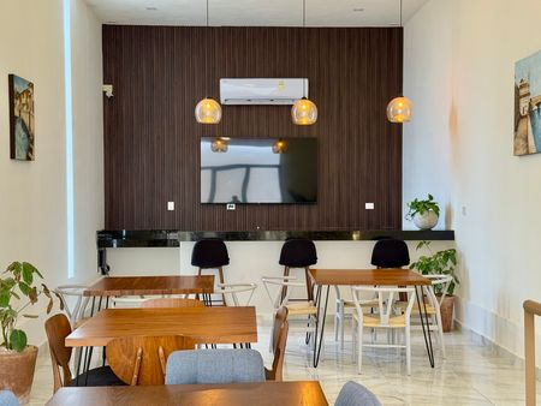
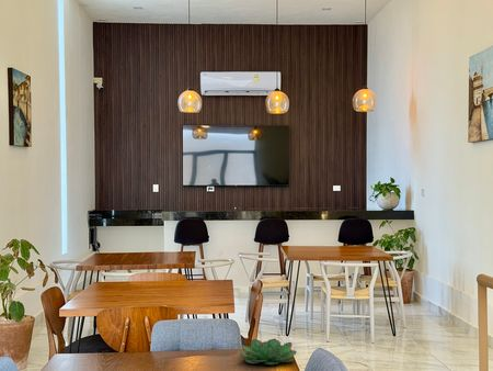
+ succulent plant [238,338,298,366]
